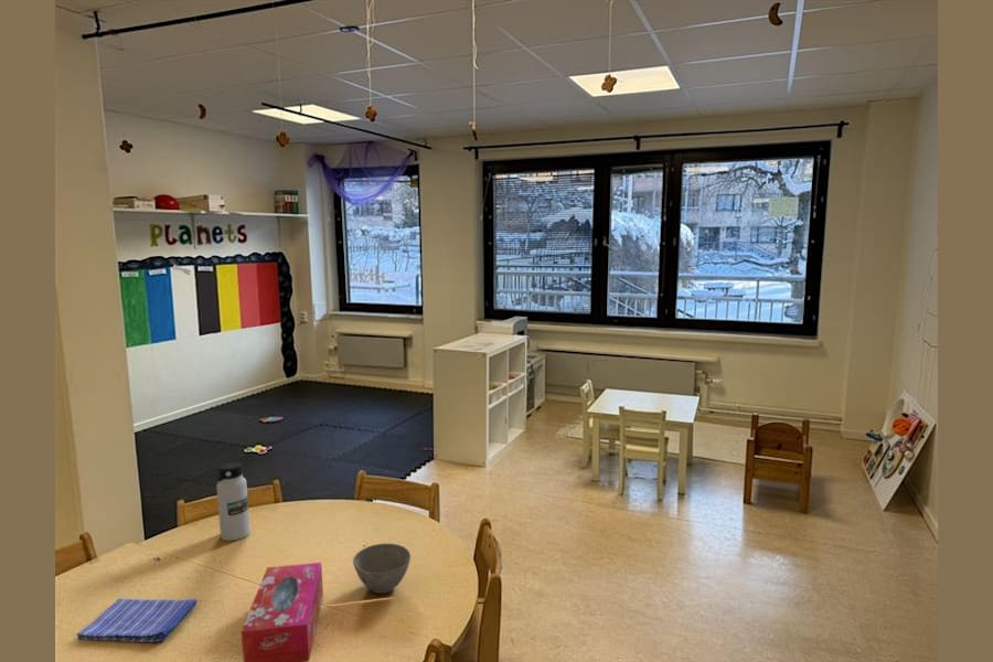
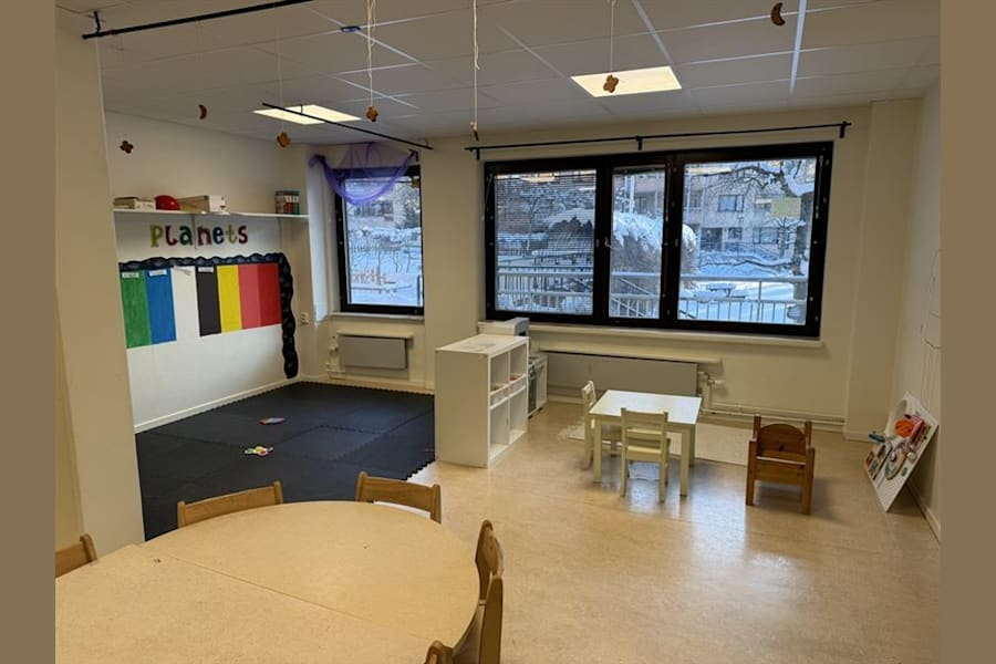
- tissue box [241,562,324,662]
- bowl [352,543,412,595]
- dish towel [75,598,199,643]
- water bottle [215,461,250,542]
